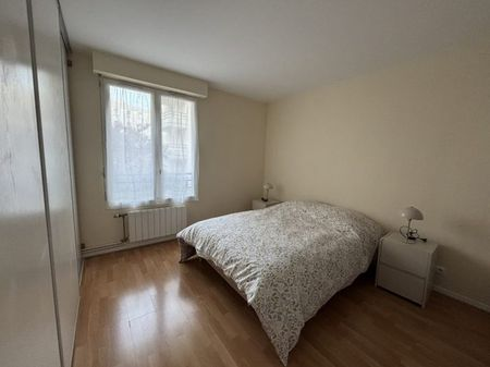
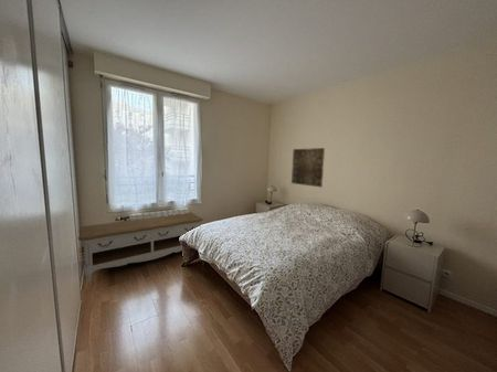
+ storage bench [77,211,204,283]
+ wall art [290,147,326,189]
